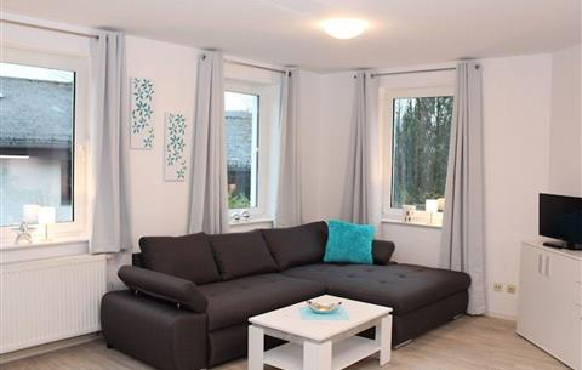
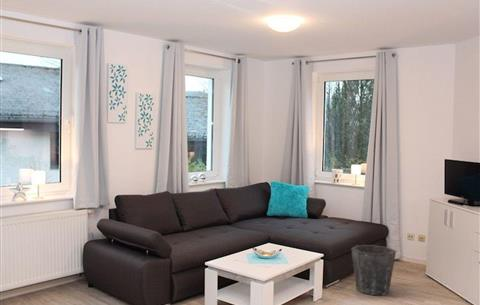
+ waste bin [350,244,397,296]
